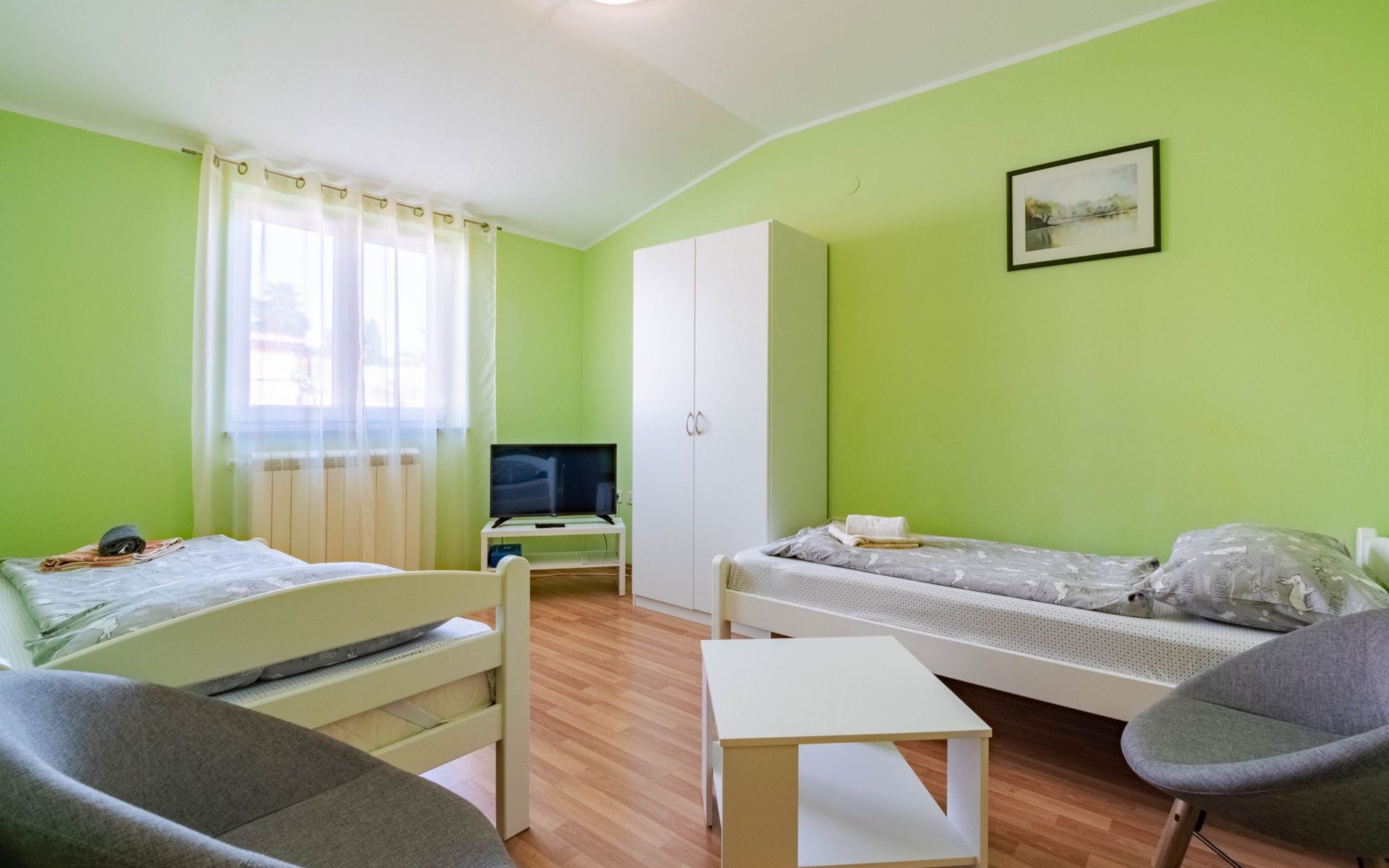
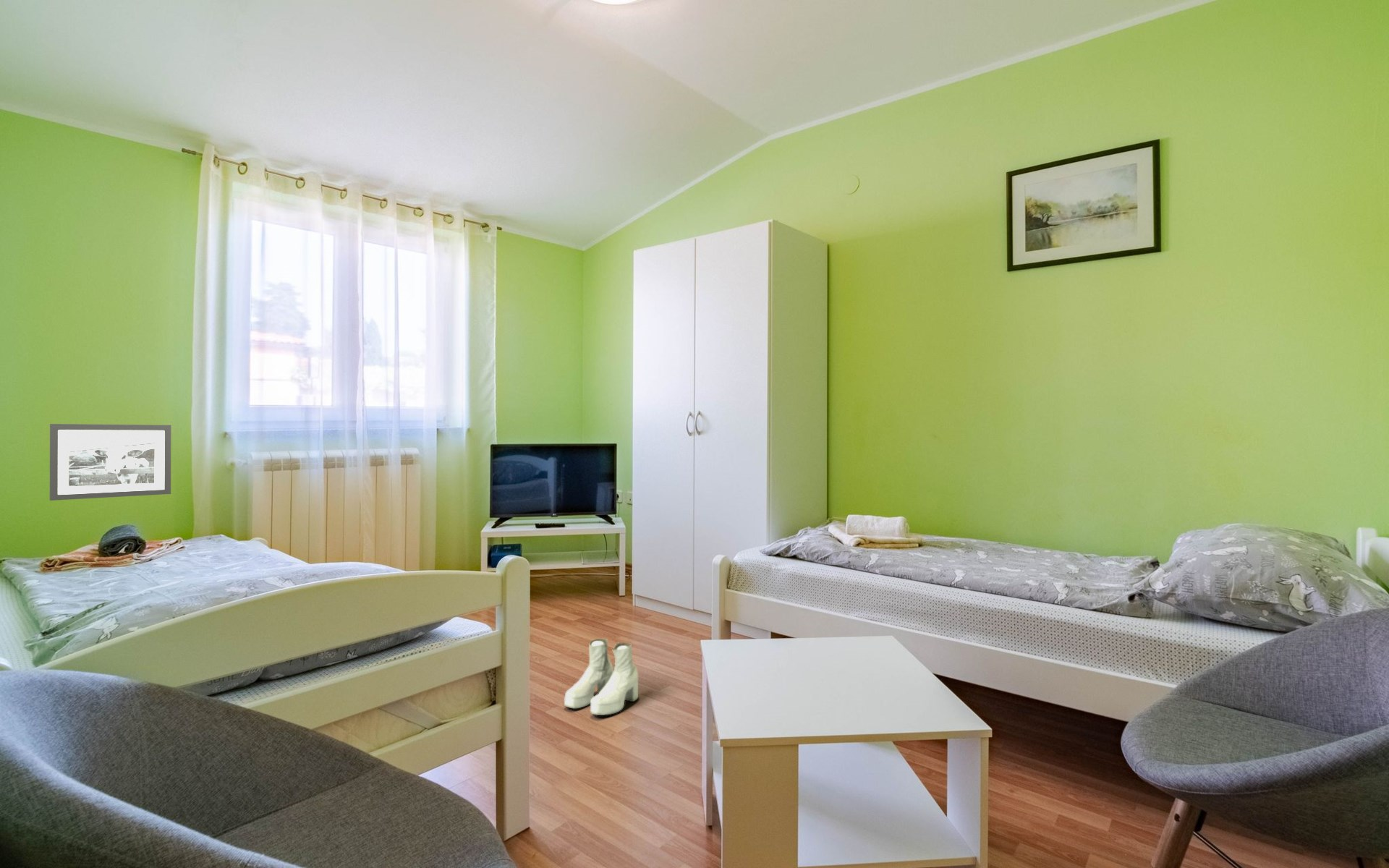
+ boots [564,638,639,716]
+ picture frame [49,423,172,501]
